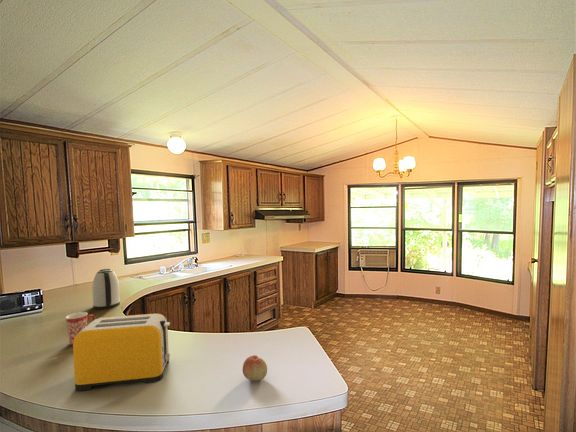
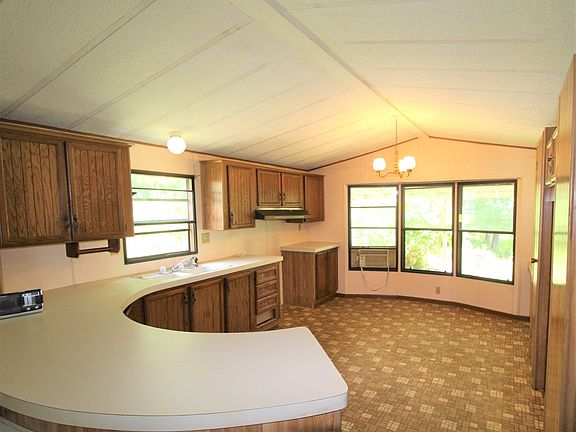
- fruit [242,354,268,382]
- mug [65,311,97,346]
- toaster [72,313,171,392]
- kettle [91,268,121,310]
